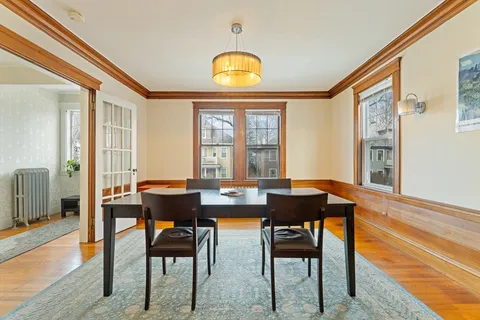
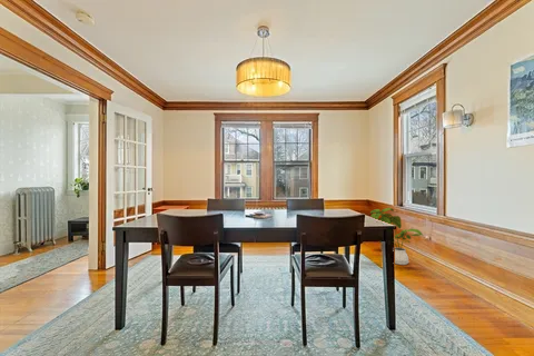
+ house plant [369,207,424,266]
